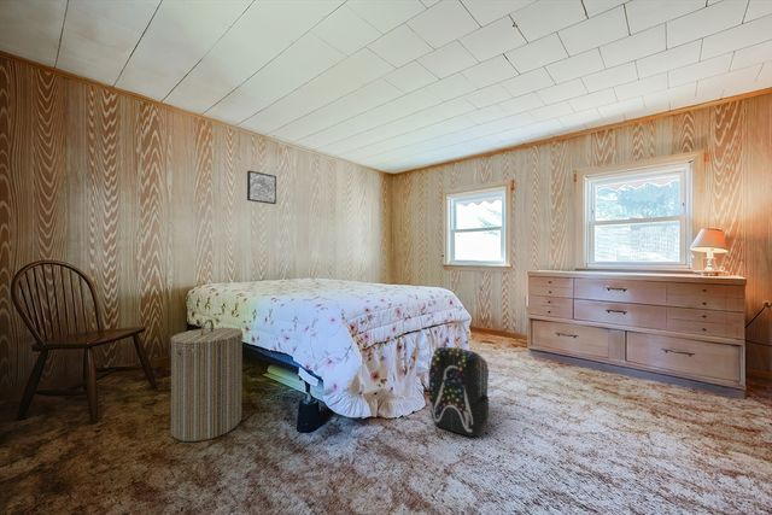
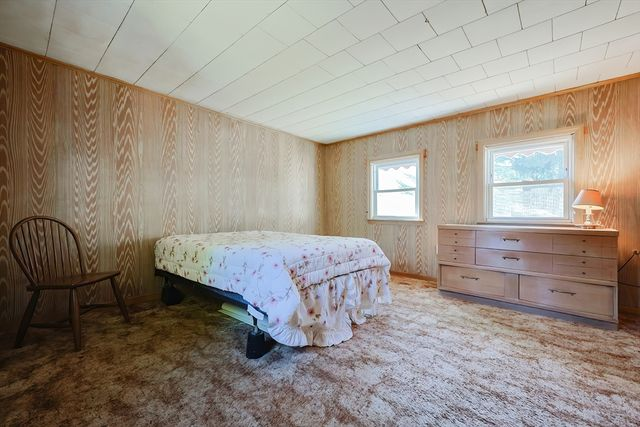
- laundry hamper [170,318,244,443]
- wall art [246,169,277,205]
- backpack [427,346,490,438]
